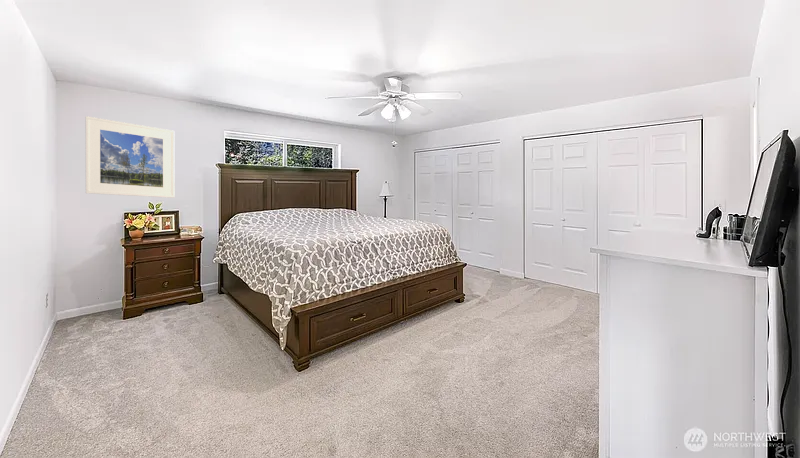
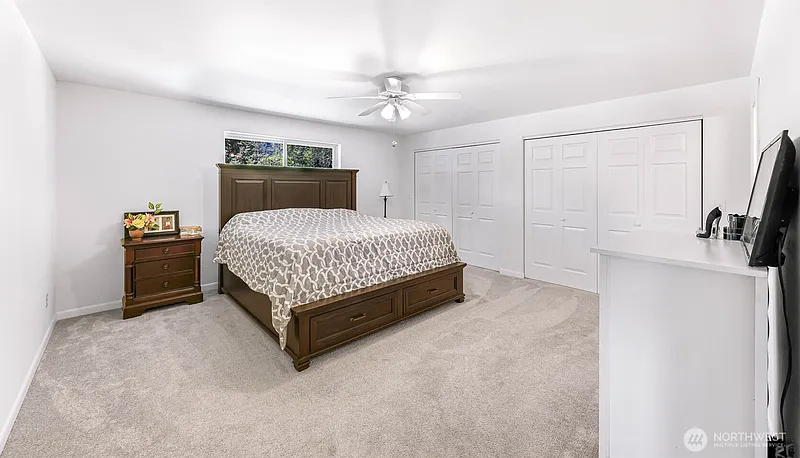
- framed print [84,115,175,199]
